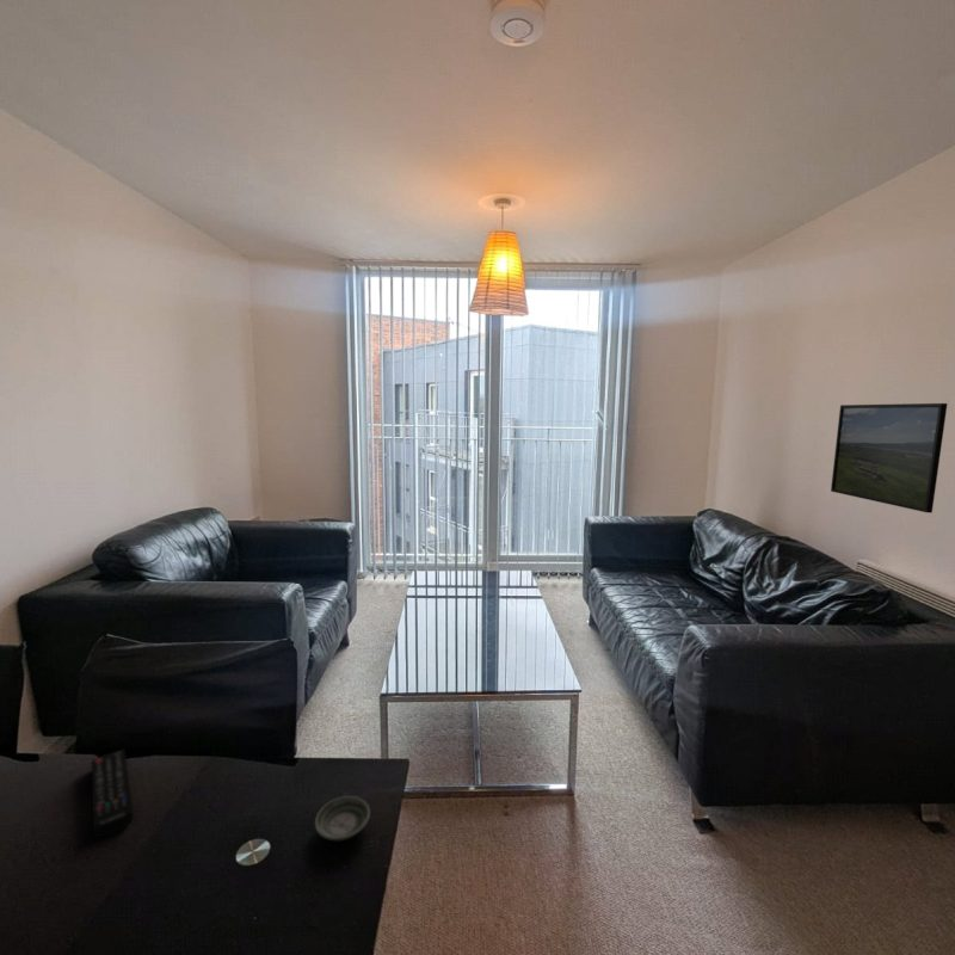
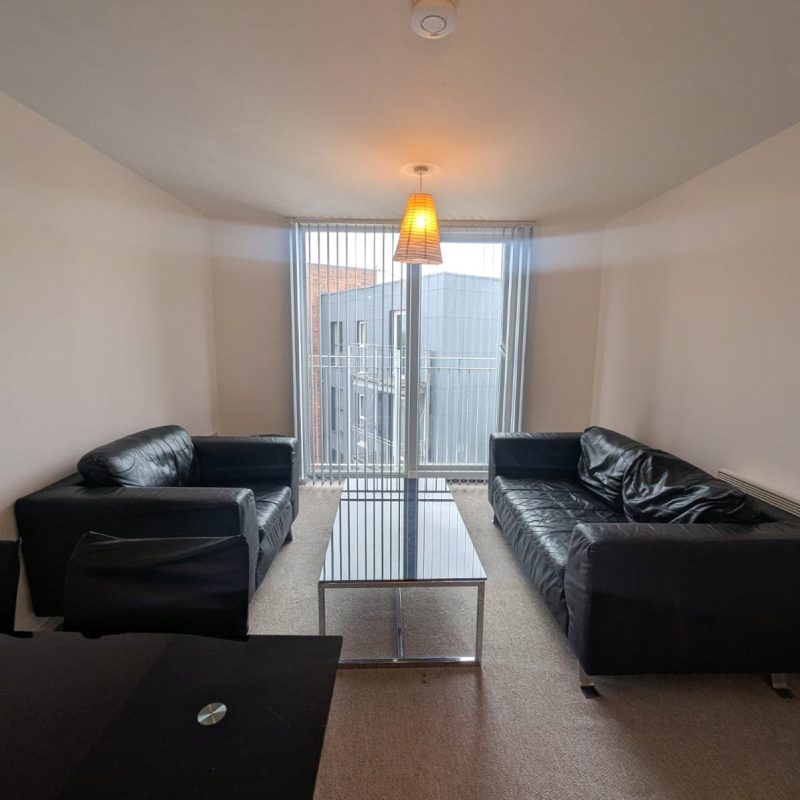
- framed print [830,402,949,513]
- saucer [314,795,371,842]
- remote control [91,747,134,838]
